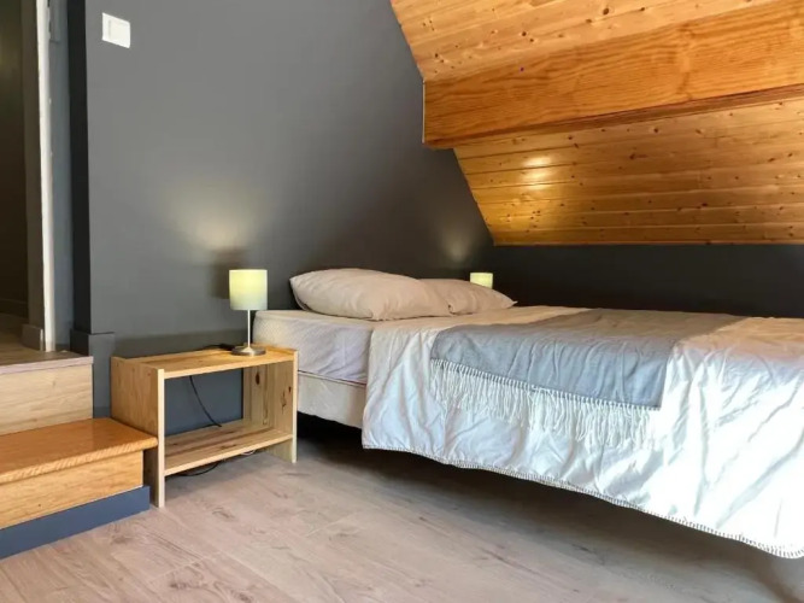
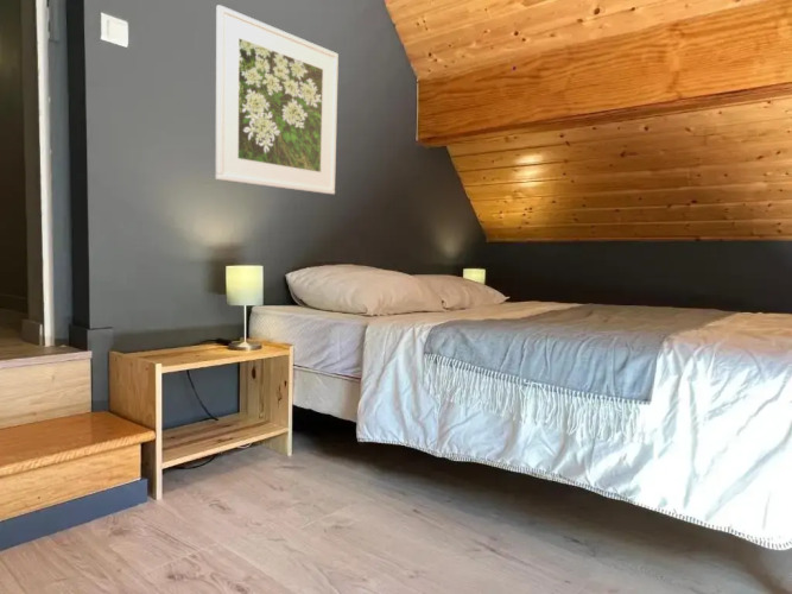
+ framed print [215,4,340,196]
